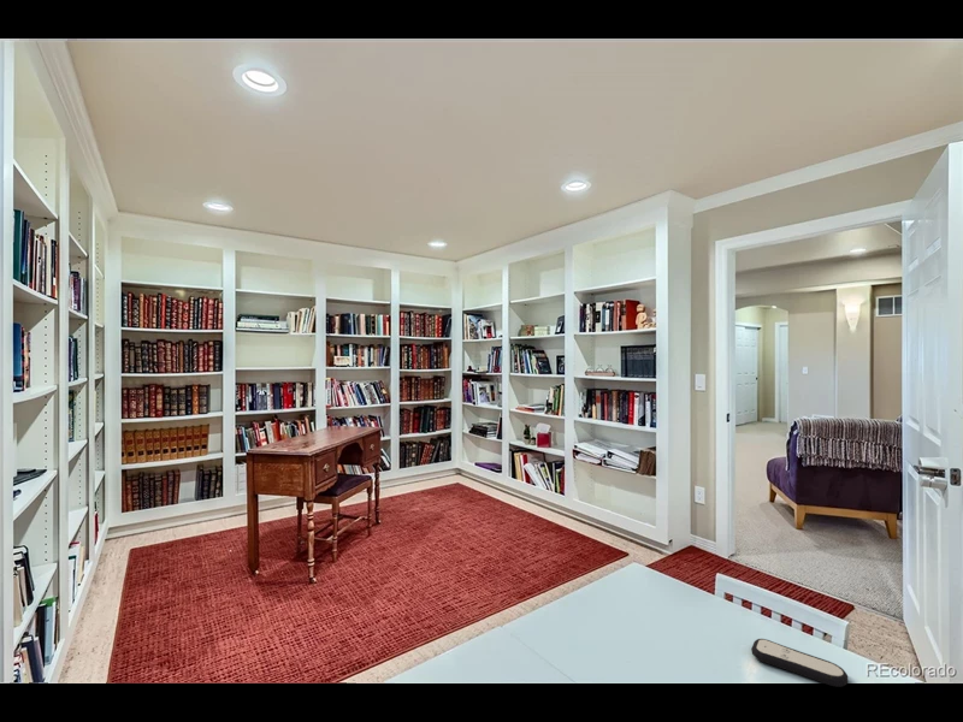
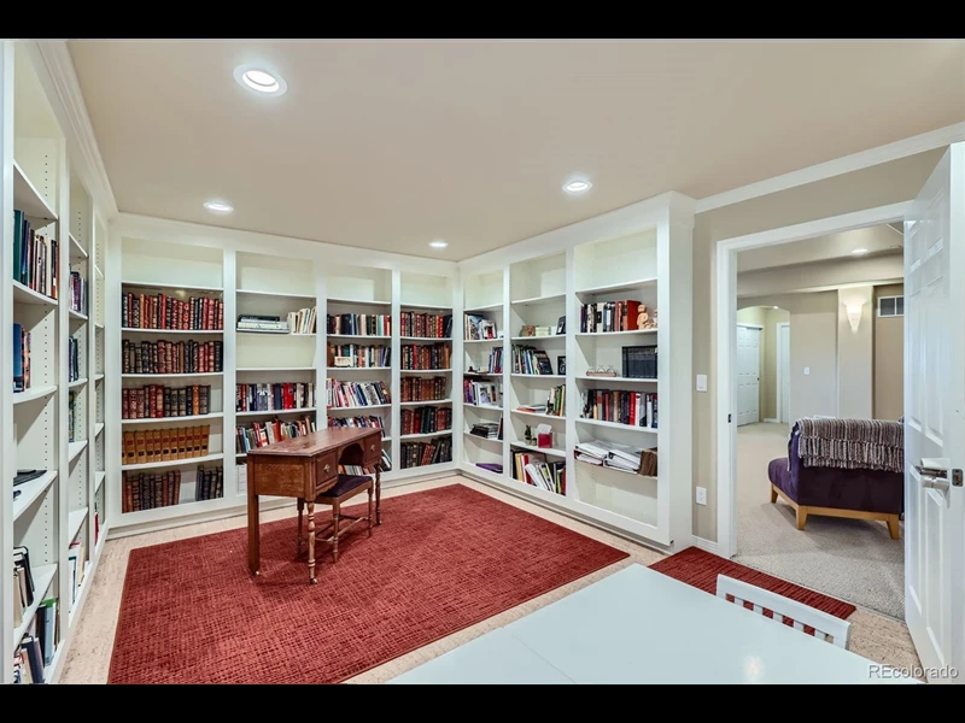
- remote control [750,638,849,688]
